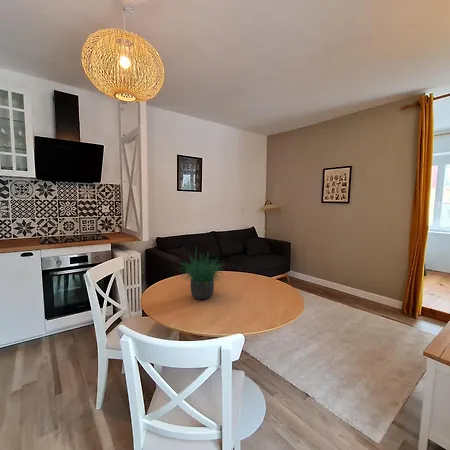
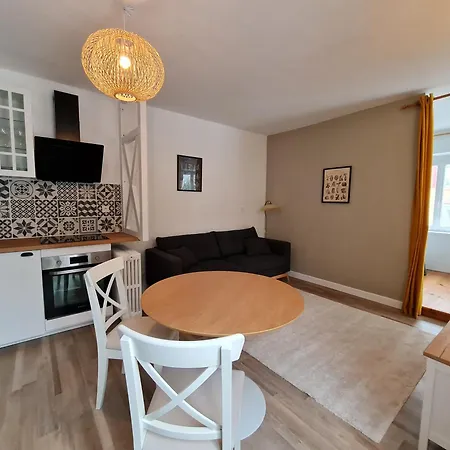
- potted plant [178,246,228,300]
